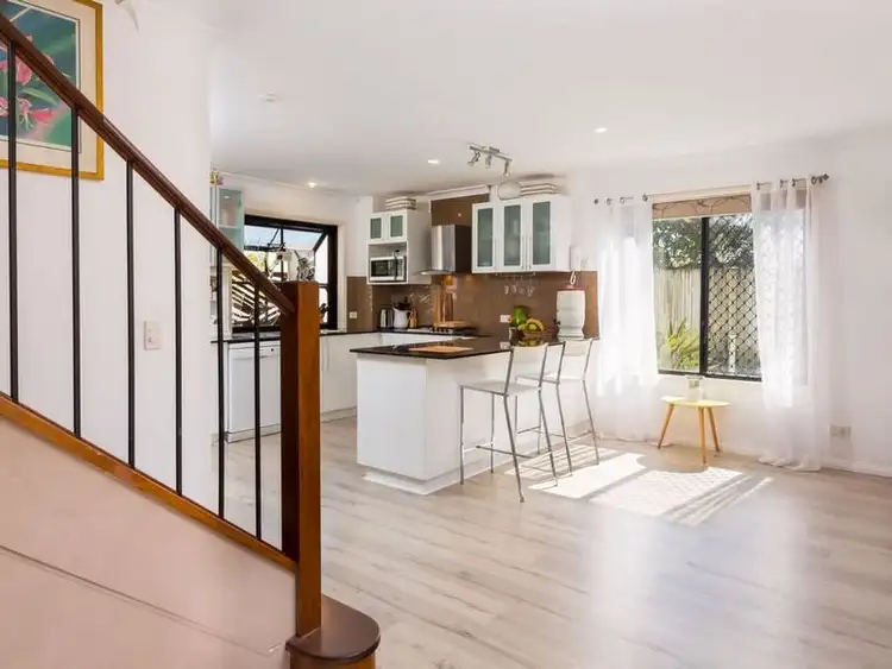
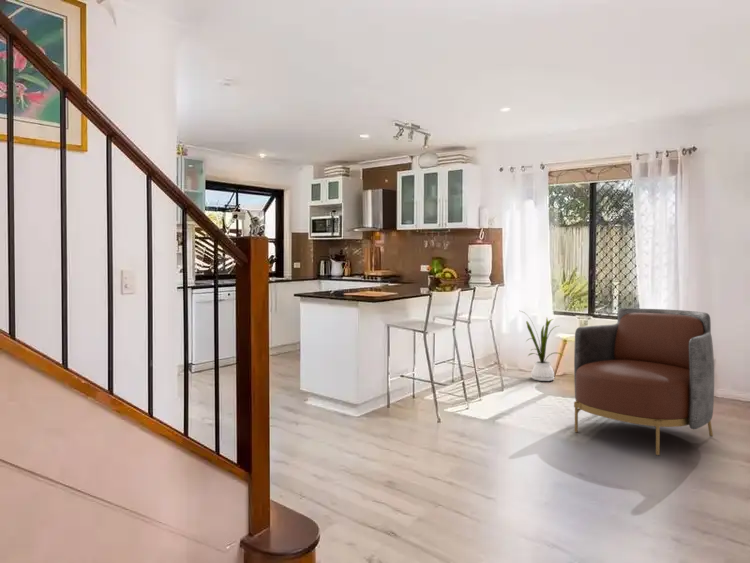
+ house plant [520,310,563,382]
+ armchair [573,307,715,457]
